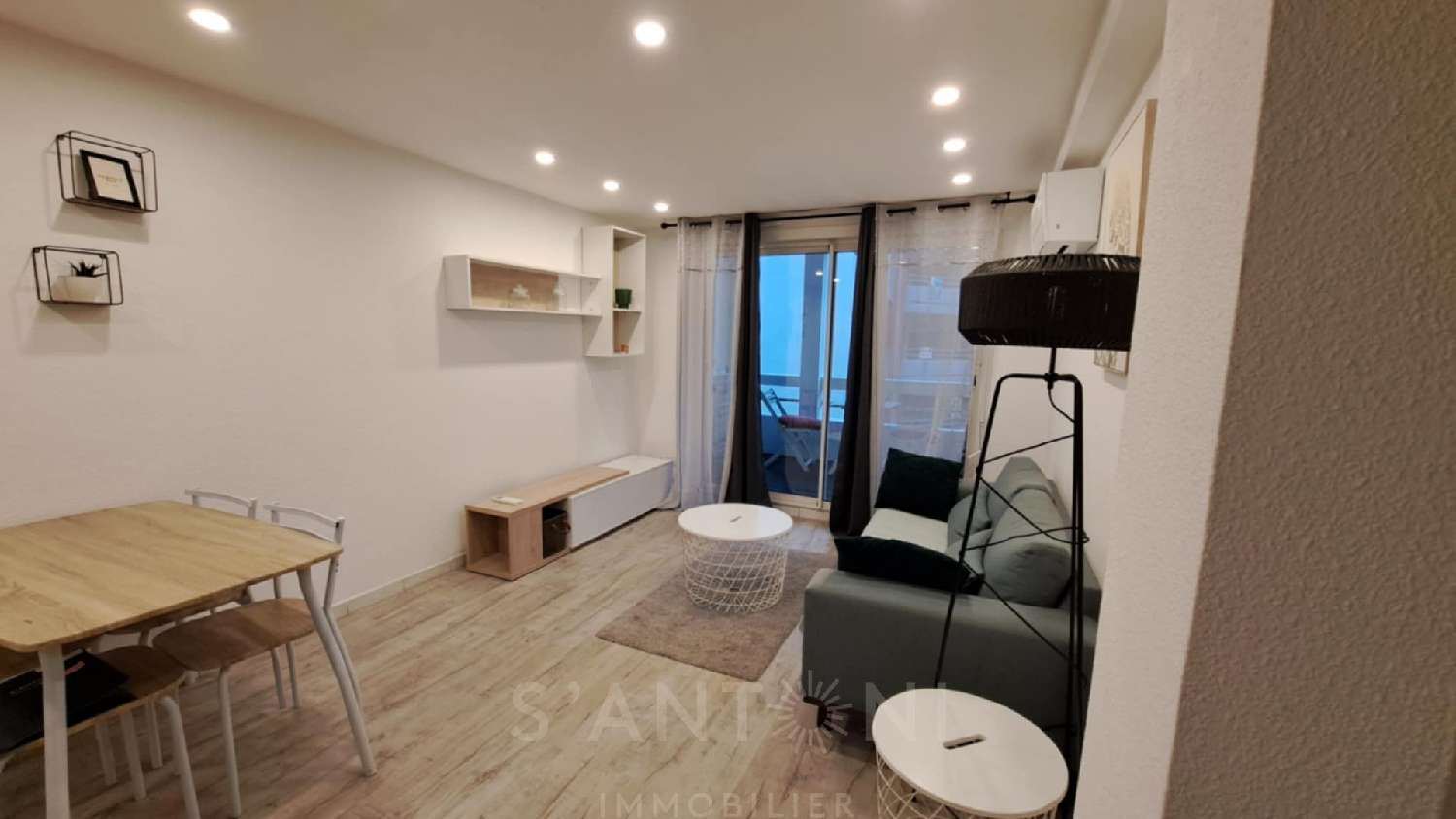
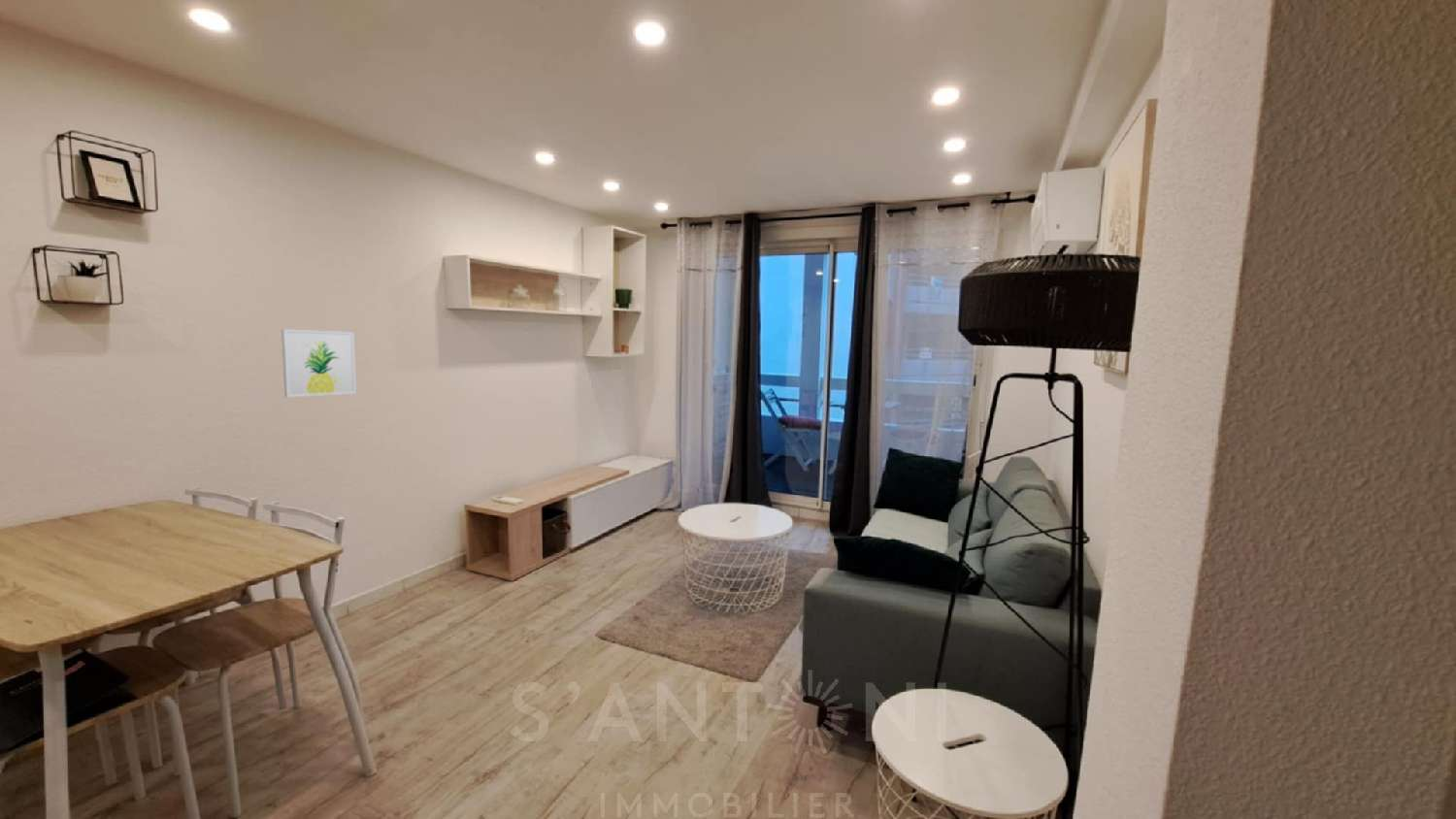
+ wall art [281,329,357,398]
